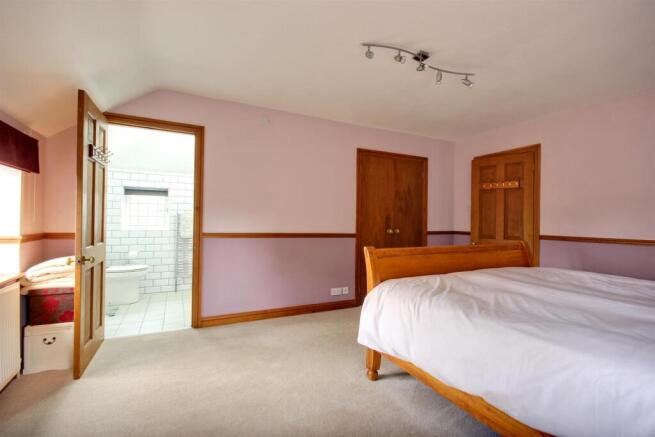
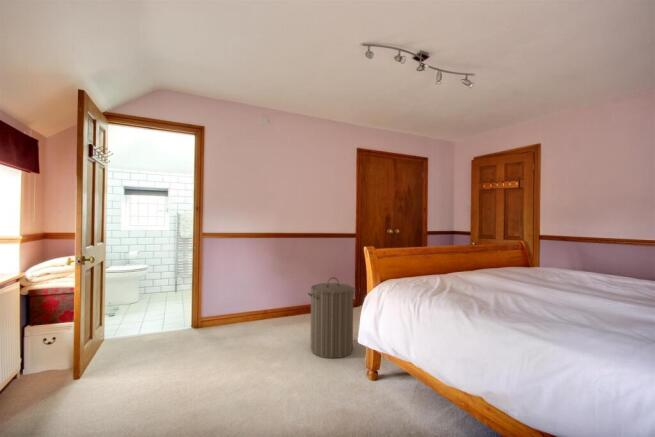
+ laundry hamper [307,276,357,359]
